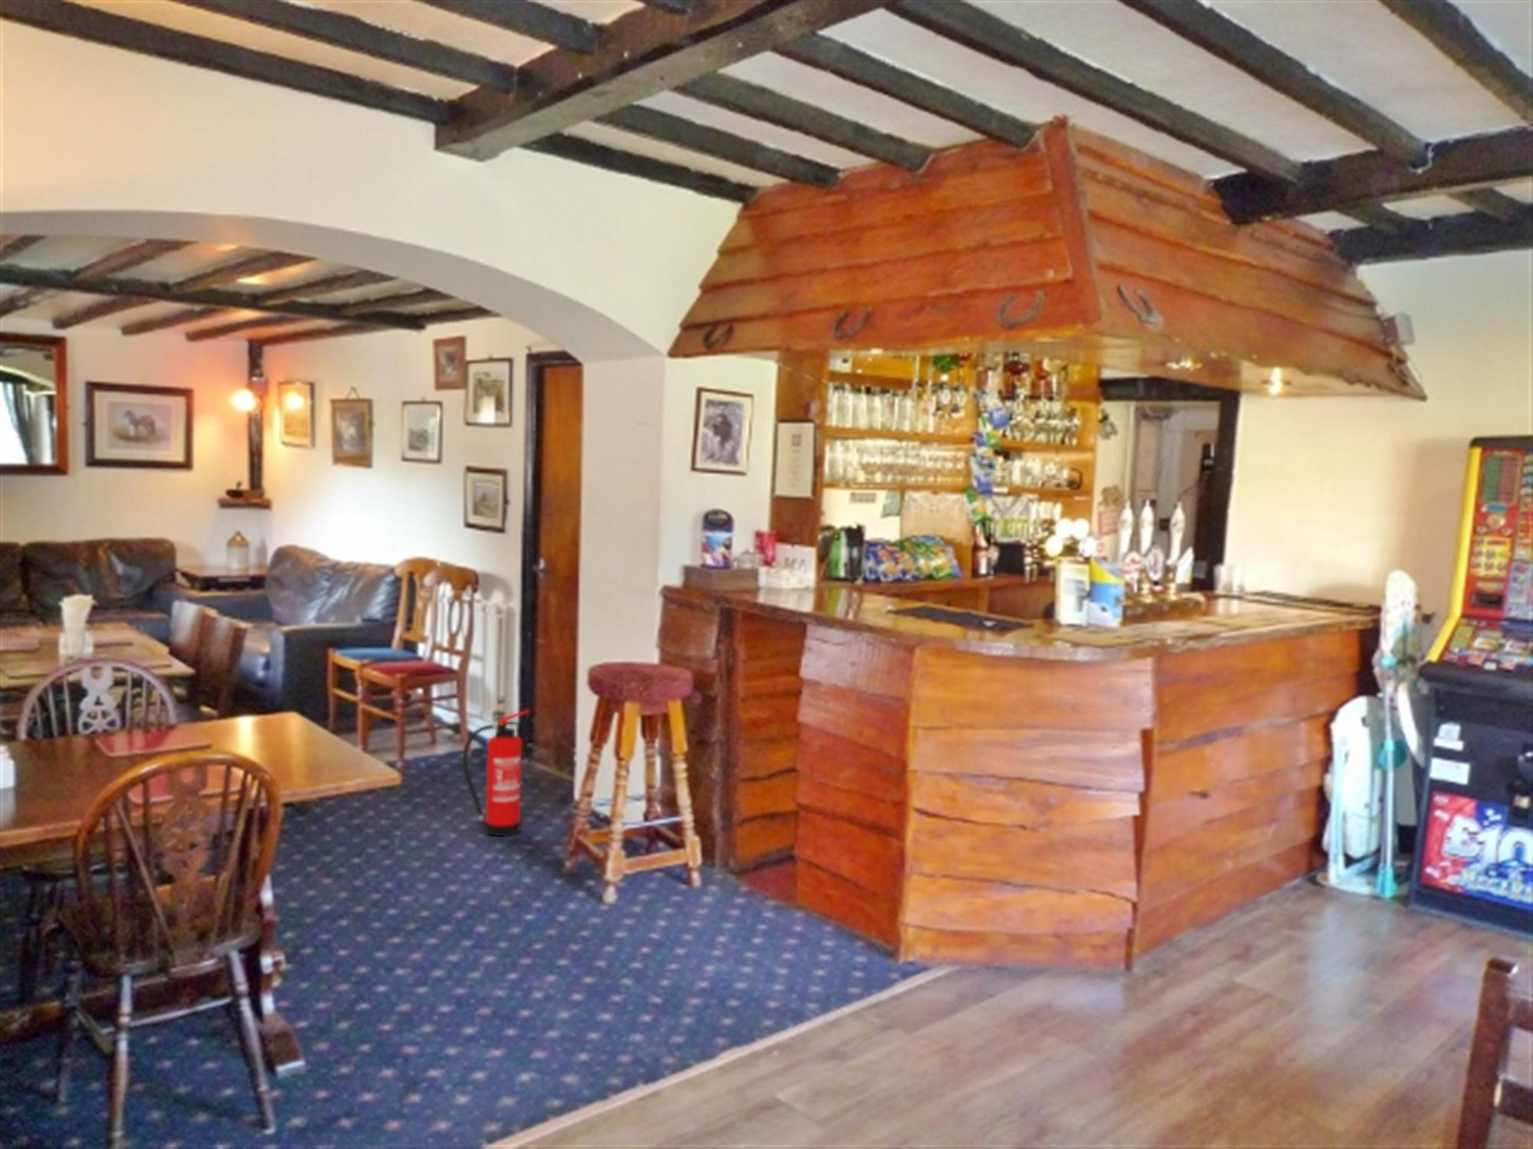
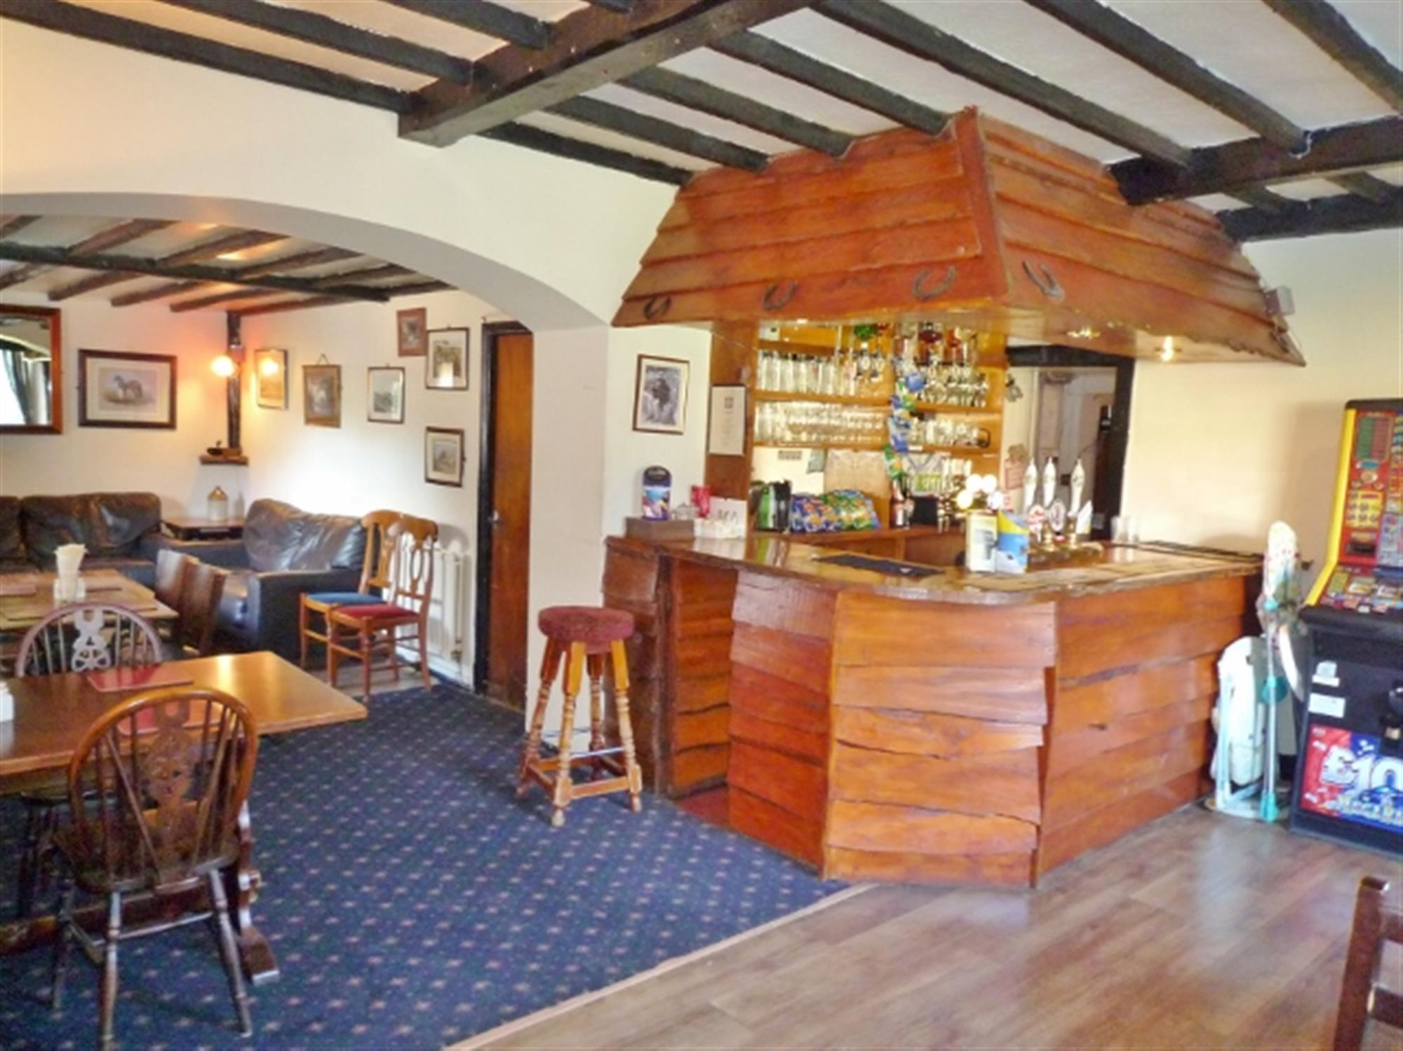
- fire extinguisher [462,710,530,838]
